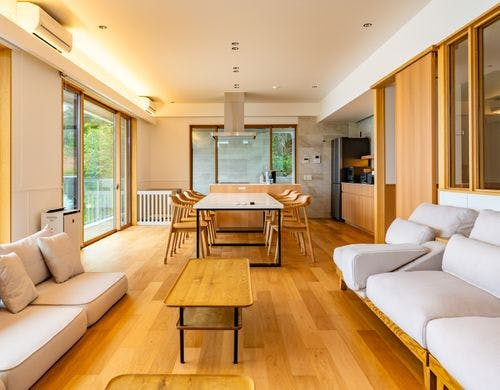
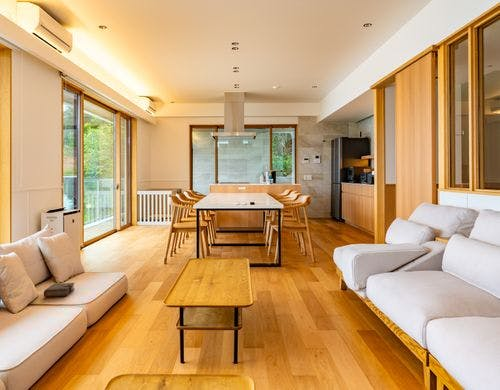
+ book [42,282,76,301]
